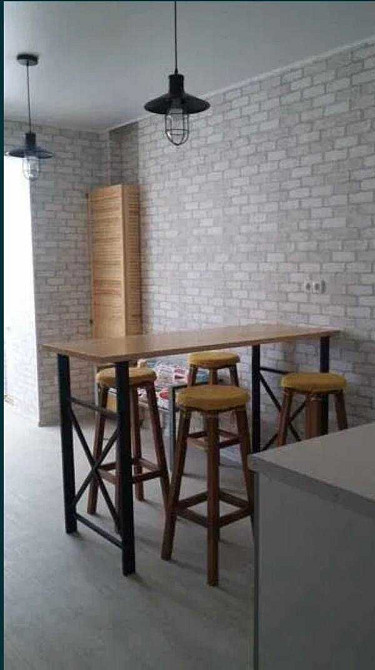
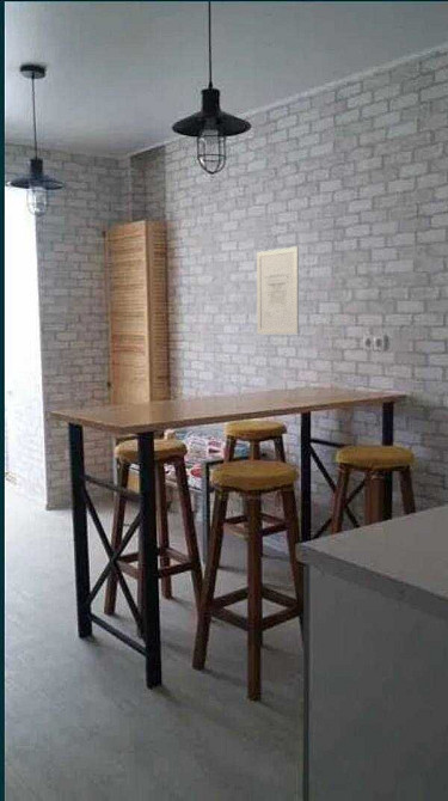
+ wall art [256,245,300,335]
